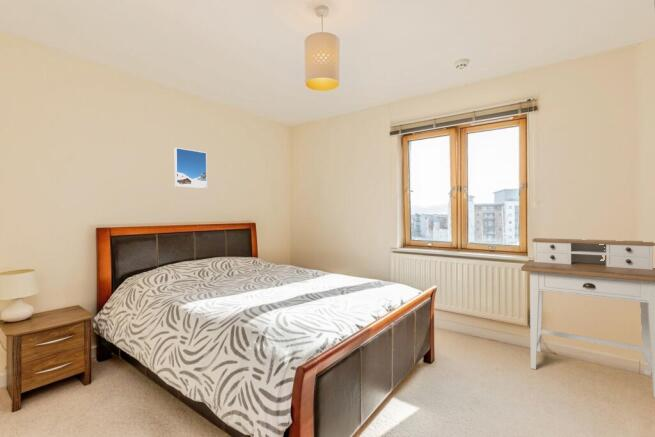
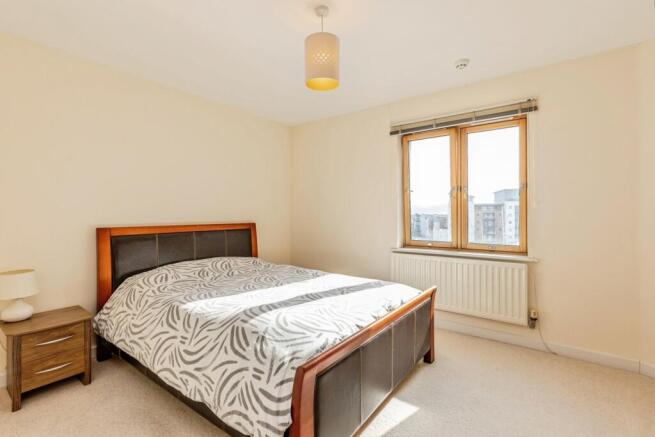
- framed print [174,147,208,189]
- desk [520,237,655,399]
